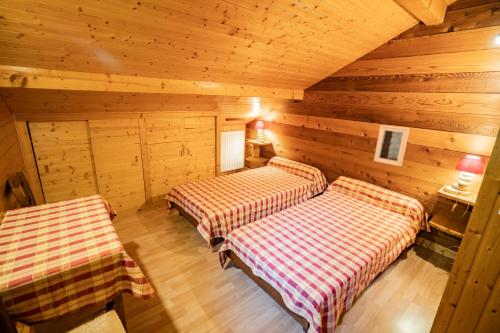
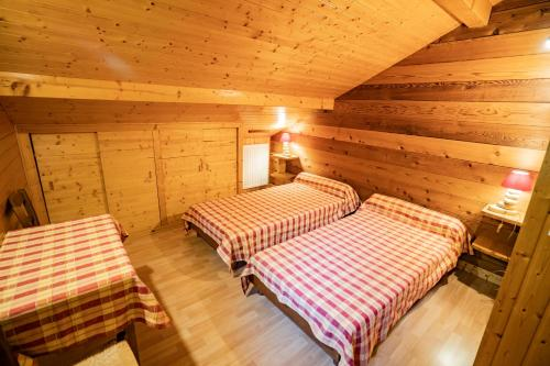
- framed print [373,124,411,167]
